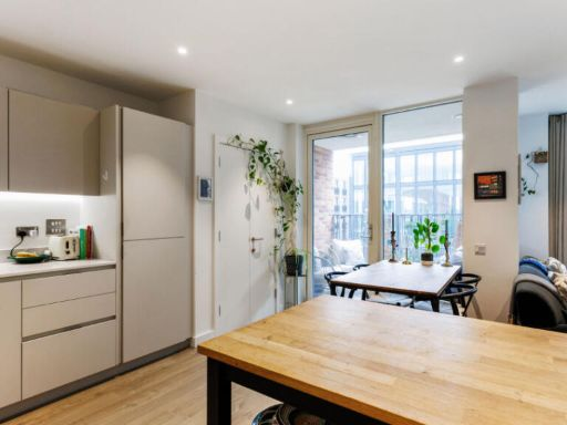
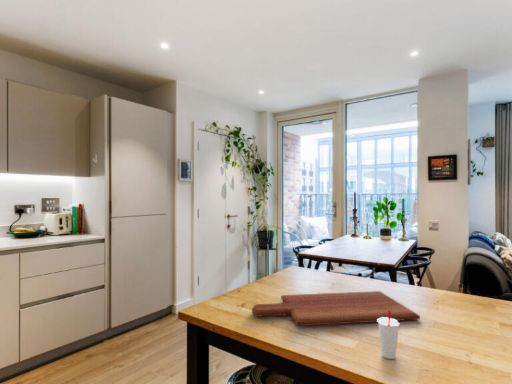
+ cup [377,311,401,360]
+ cutting board [251,290,421,327]
